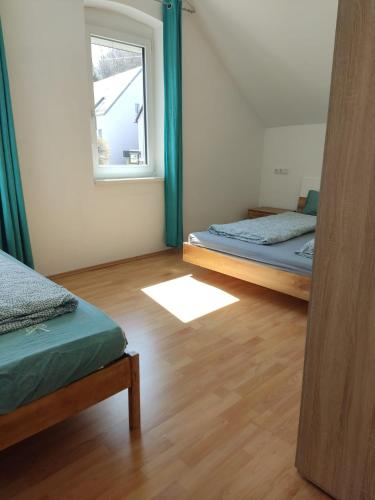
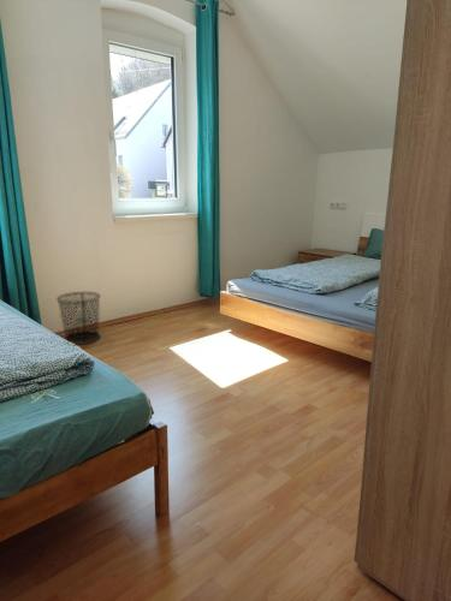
+ waste bin [55,291,102,345]
